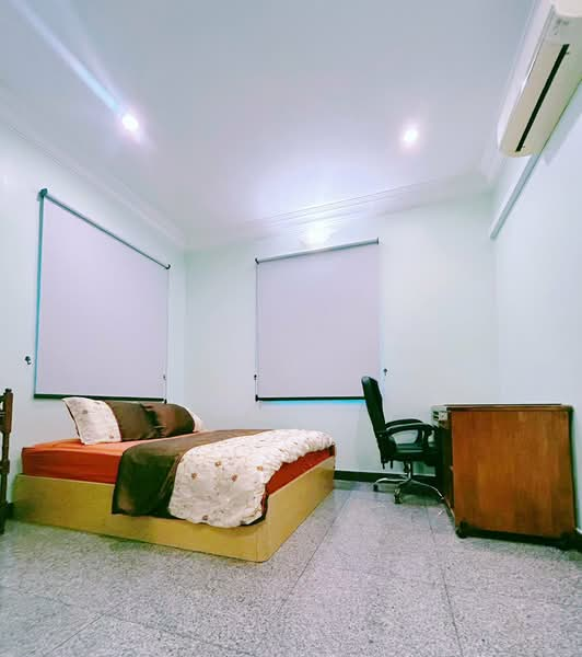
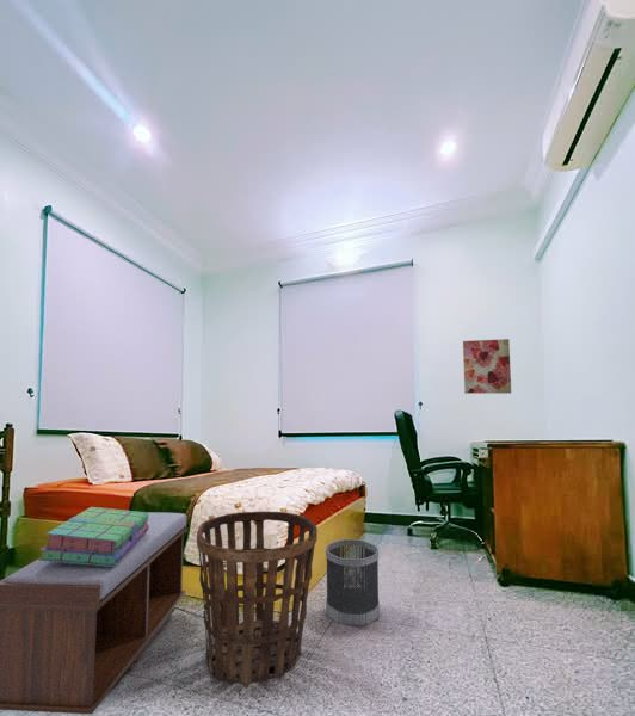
+ wall art [462,338,512,395]
+ wastebasket [325,538,381,626]
+ basket [196,510,319,685]
+ bench [0,512,189,716]
+ stack of books [38,506,149,567]
